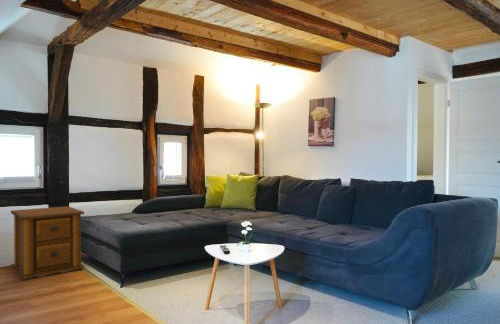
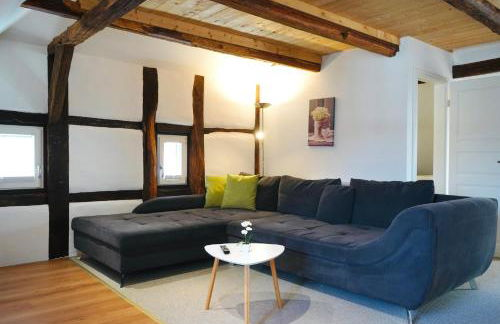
- side table [10,205,85,281]
